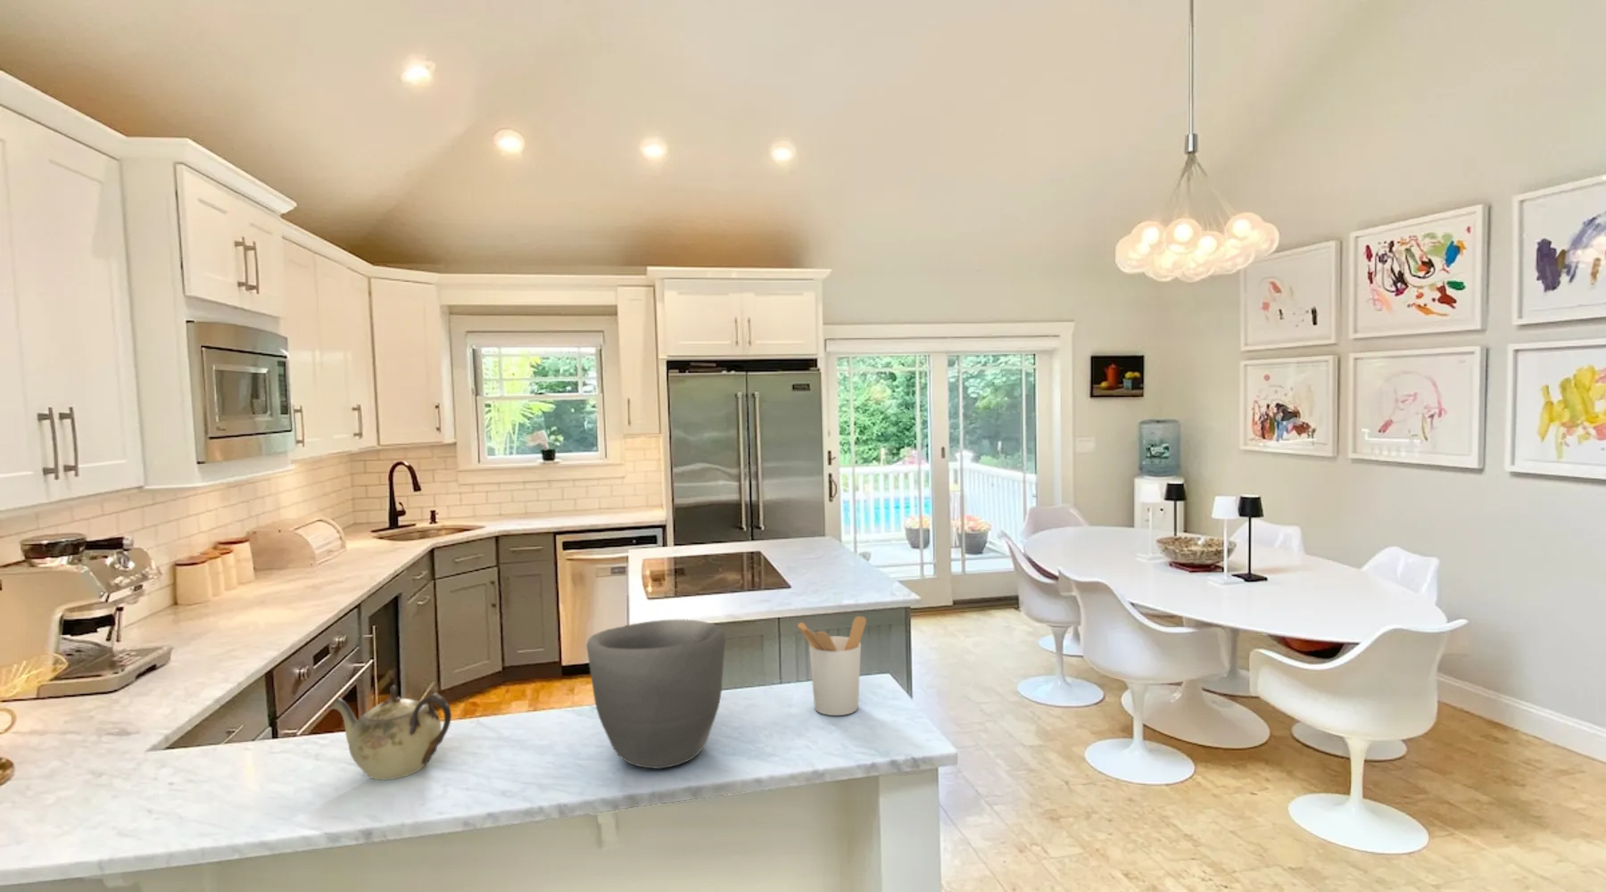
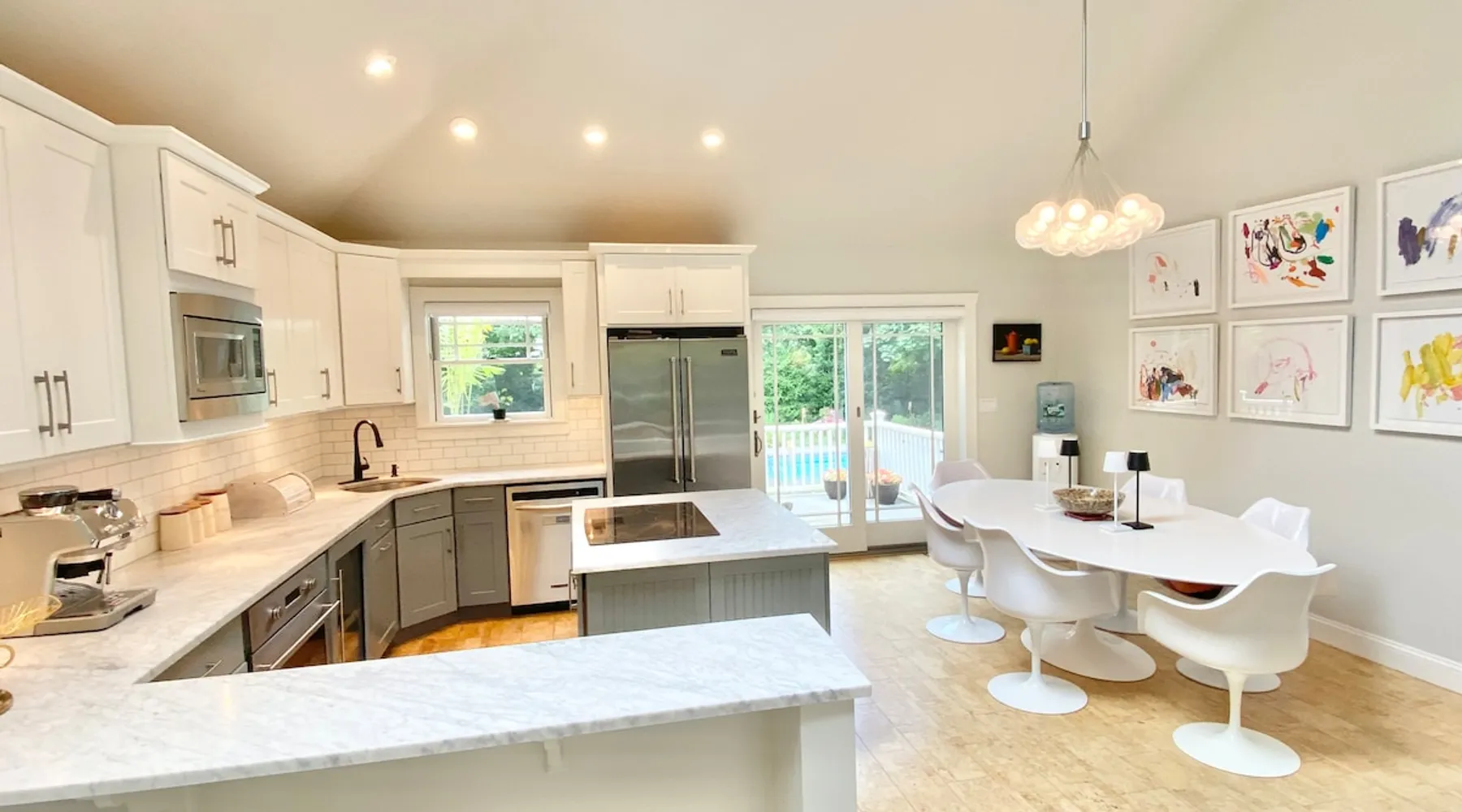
- utensil holder [796,615,867,716]
- bowl [585,618,726,770]
- teapot [327,684,453,781]
